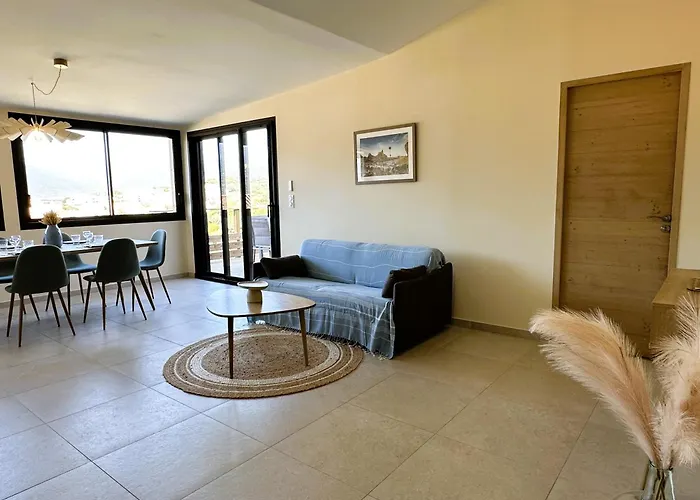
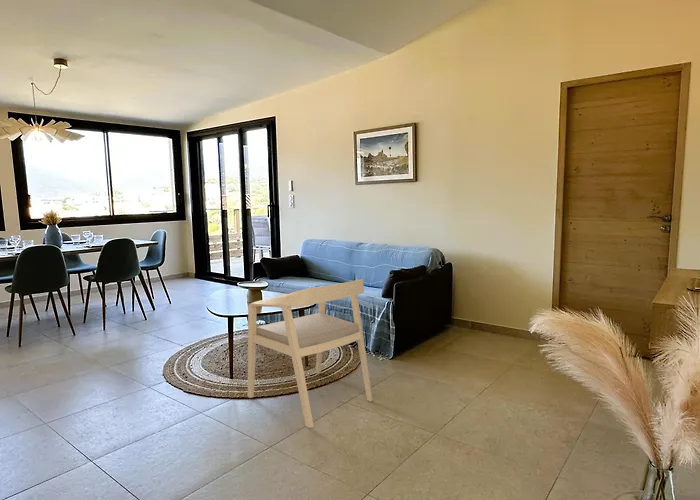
+ armchair [247,278,373,429]
